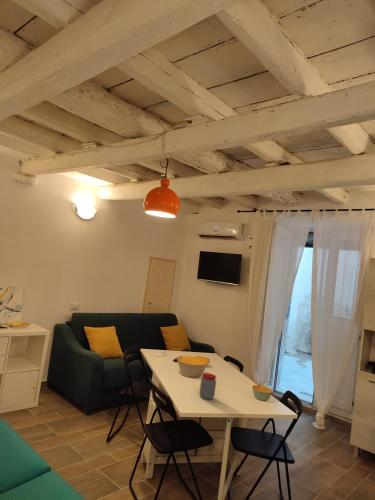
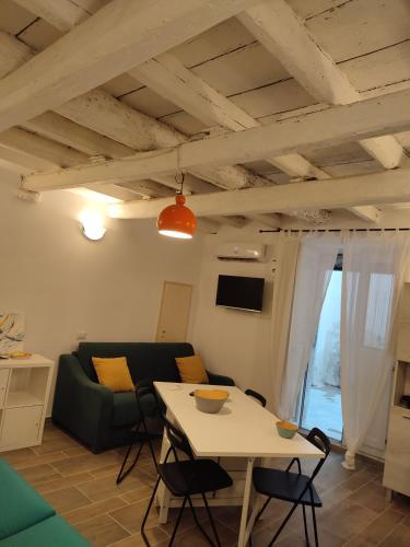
- jar [199,372,217,400]
